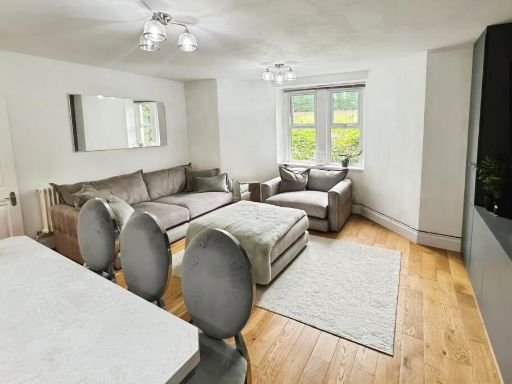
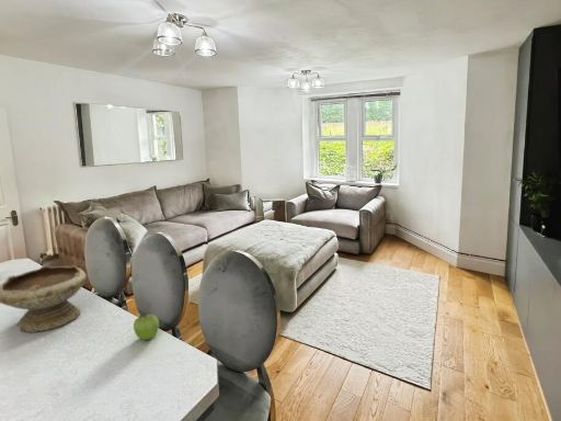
+ bowl [0,264,88,333]
+ fruit [133,314,160,341]
